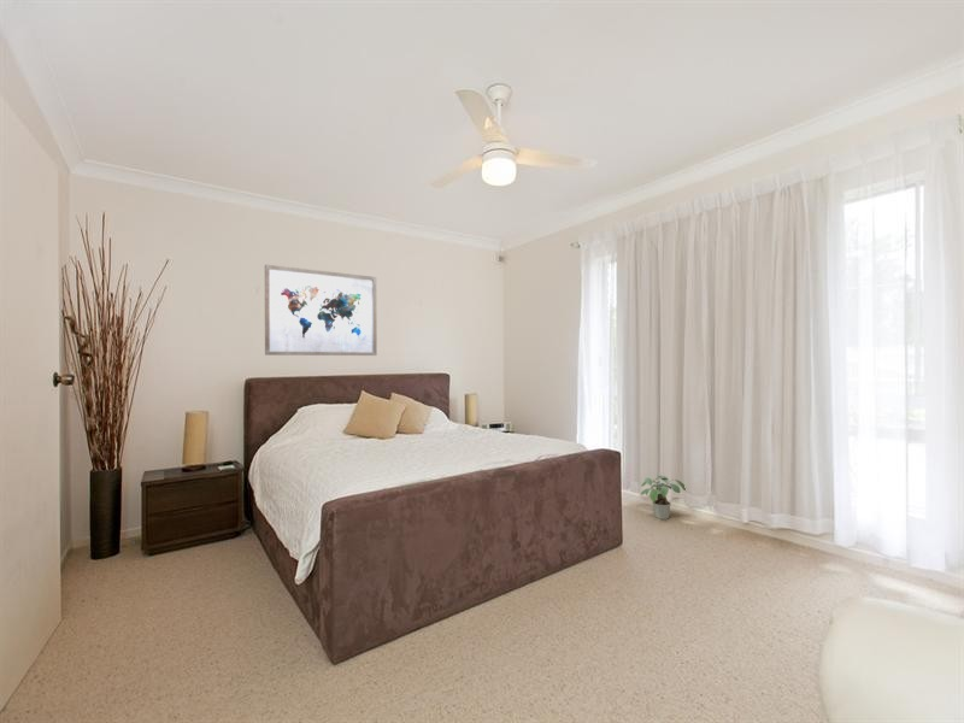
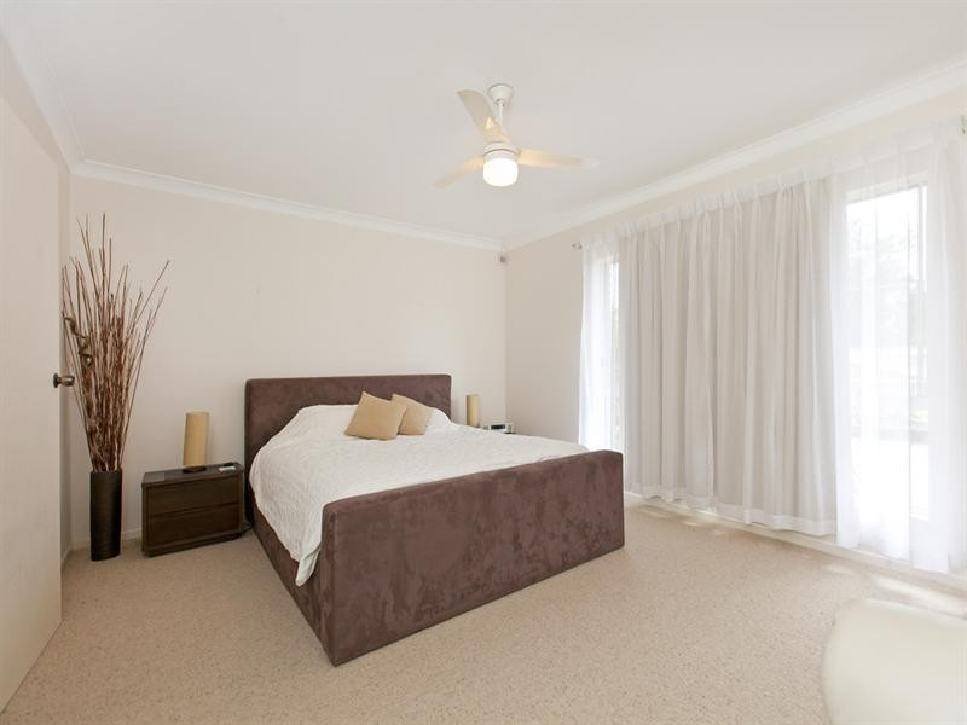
- potted plant [640,475,687,521]
- wall art [264,264,378,357]
